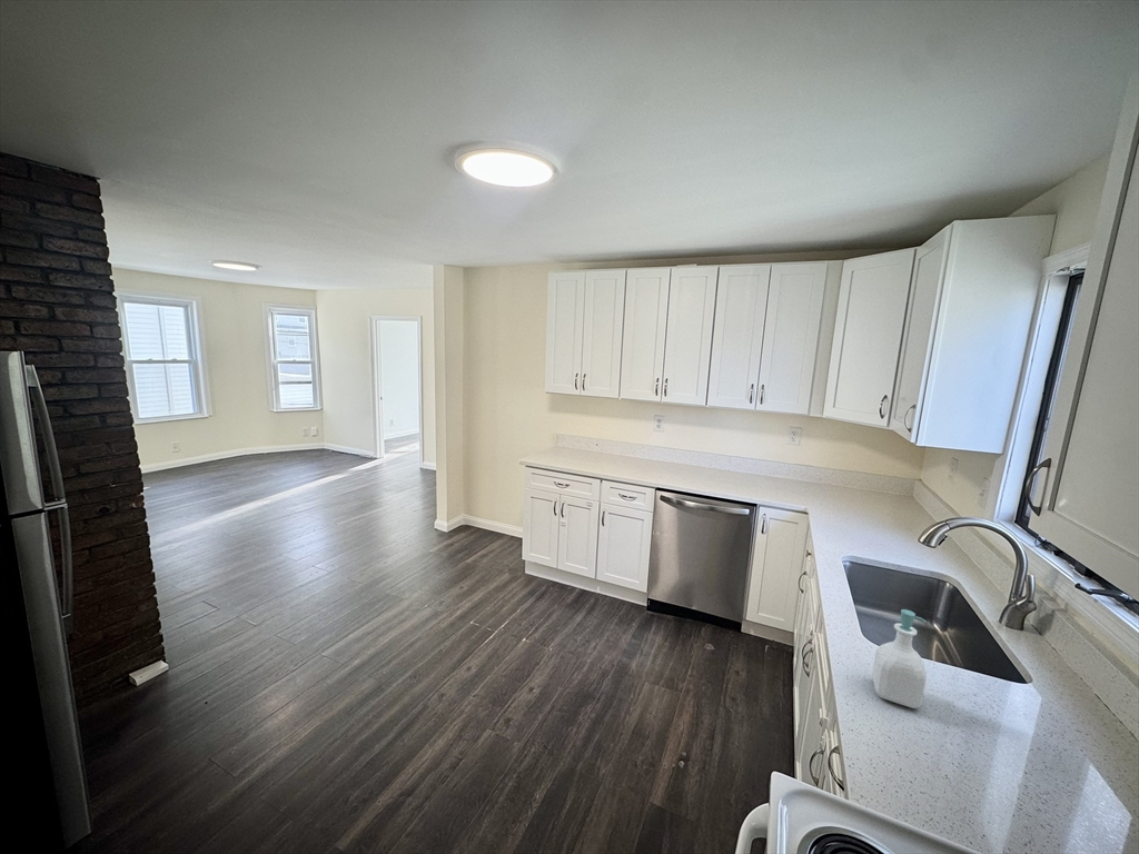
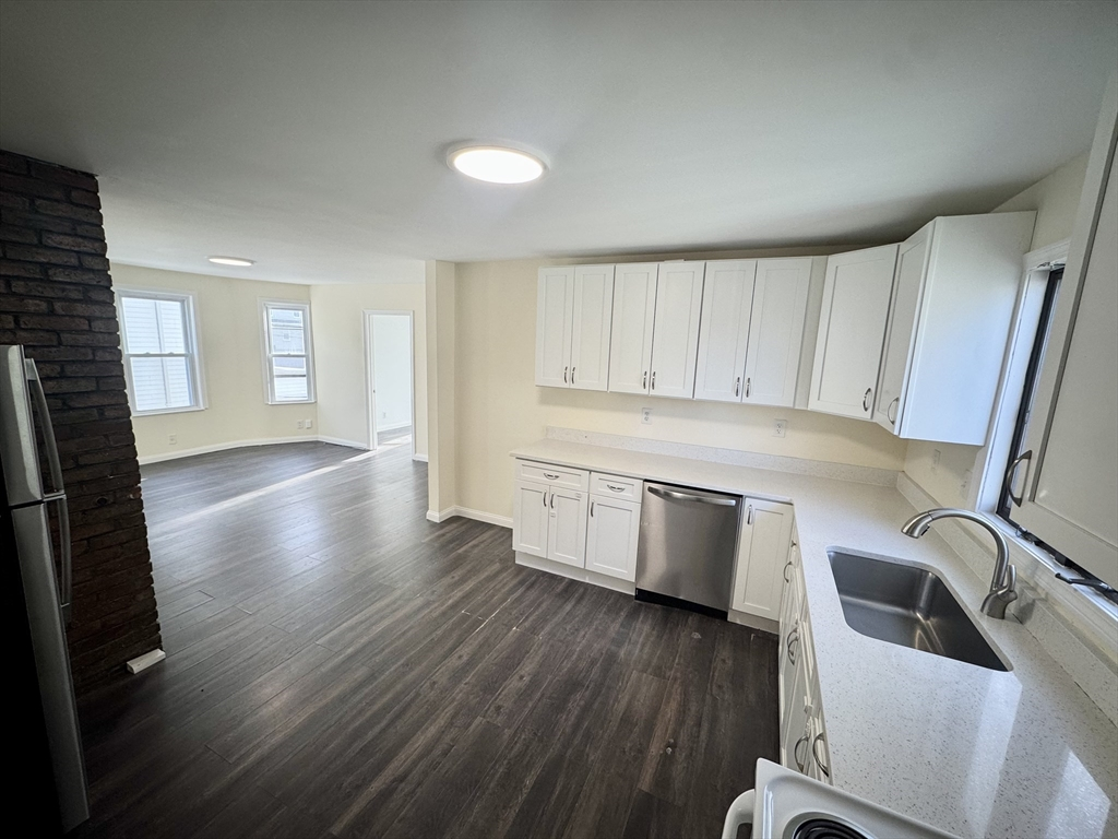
- soap bottle [871,608,928,709]
